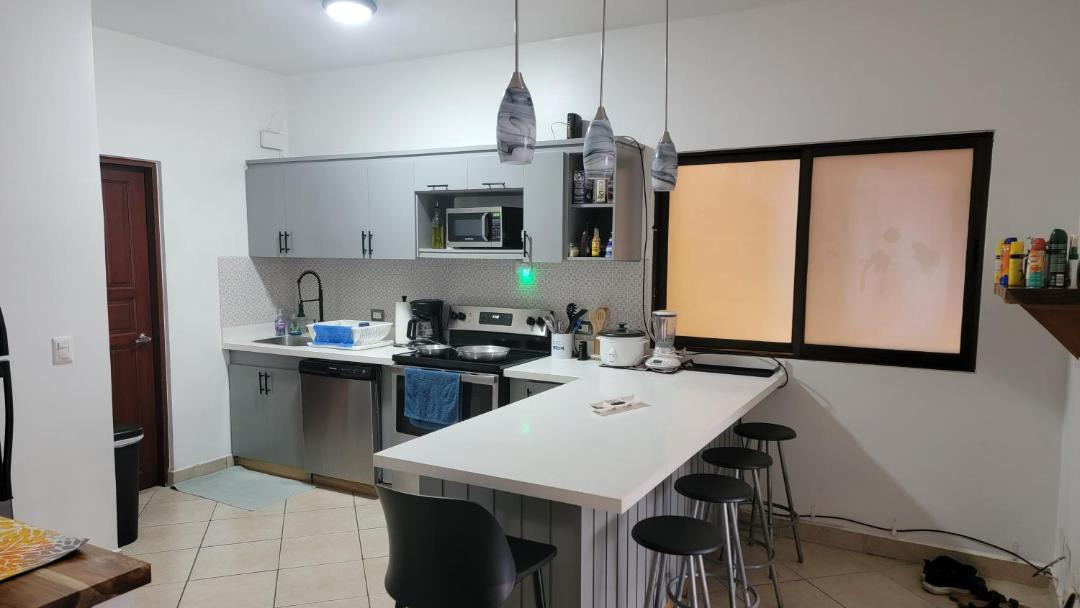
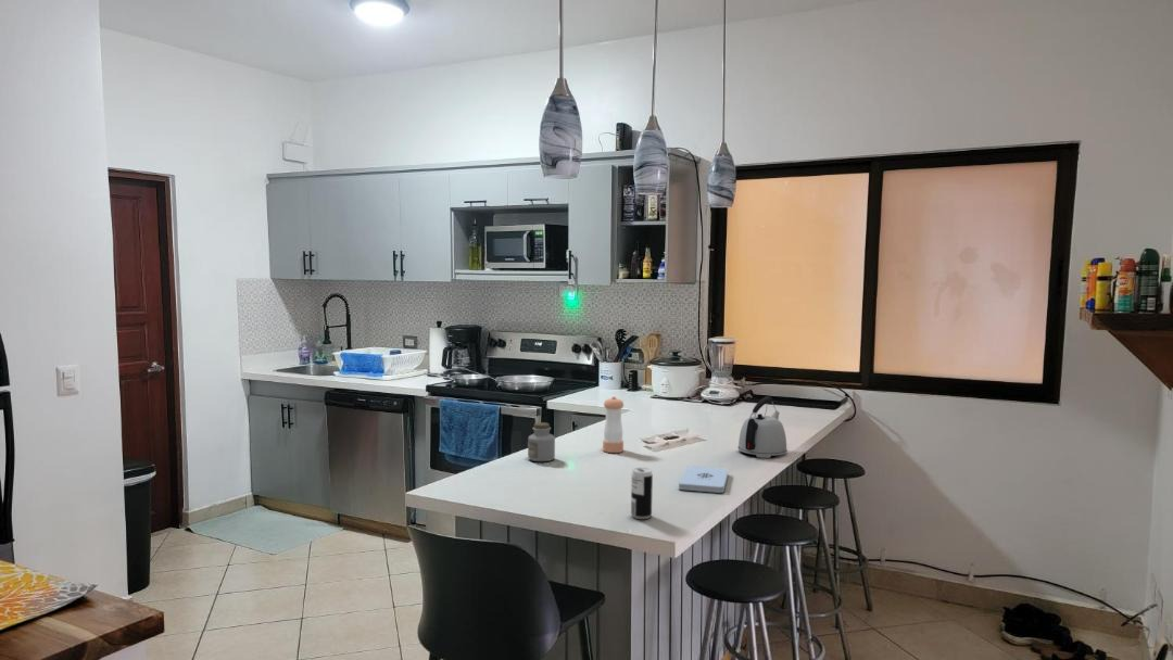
+ kettle [737,395,789,459]
+ beverage can [630,467,654,520]
+ jar [527,421,556,462]
+ notepad [678,465,729,494]
+ pepper shaker [602,395,625,454]
